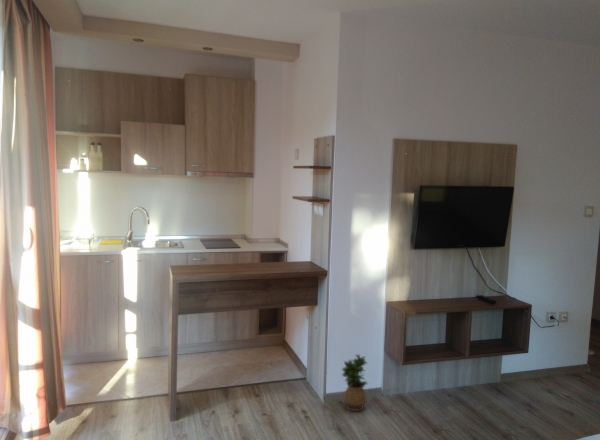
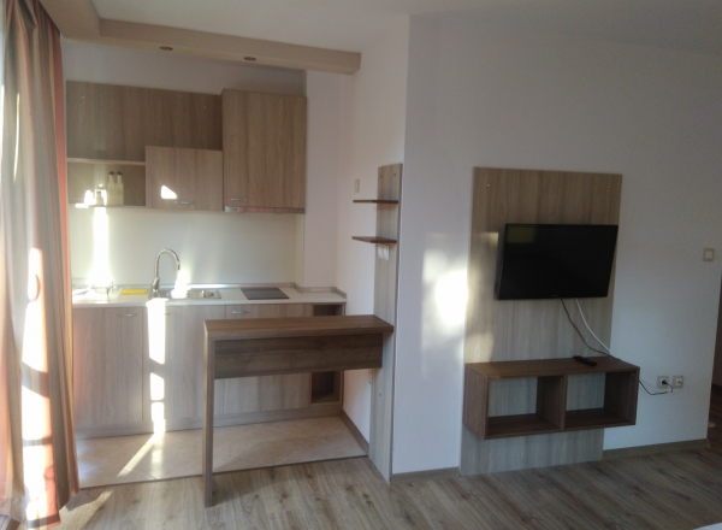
- potted plant [341,353,369,412]
